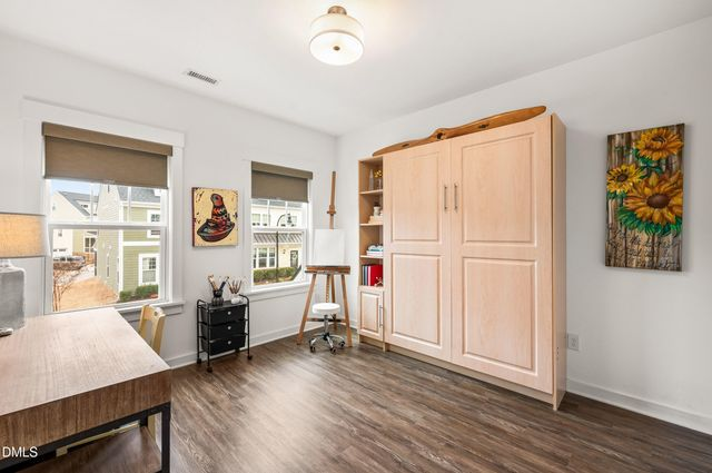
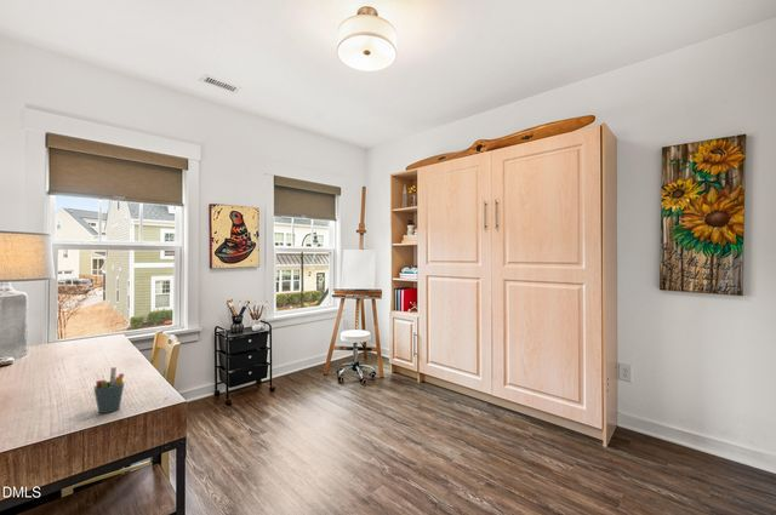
+ pen holder [92,366,126,414]
